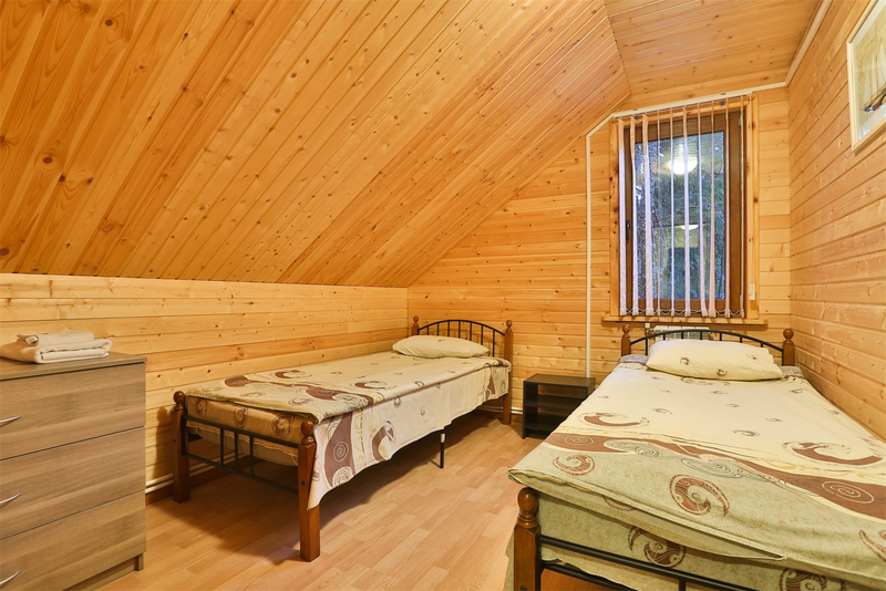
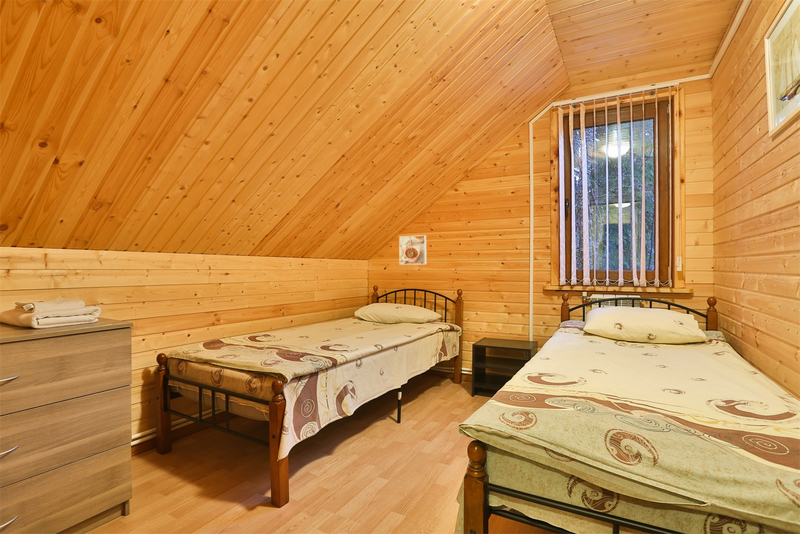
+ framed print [398,234,427,266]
